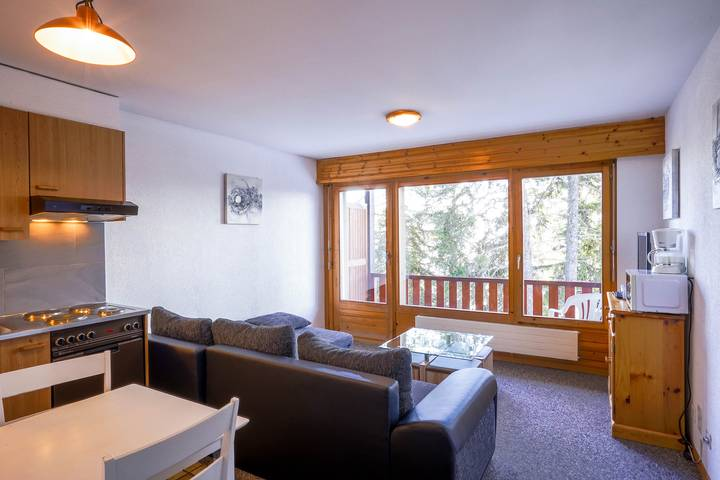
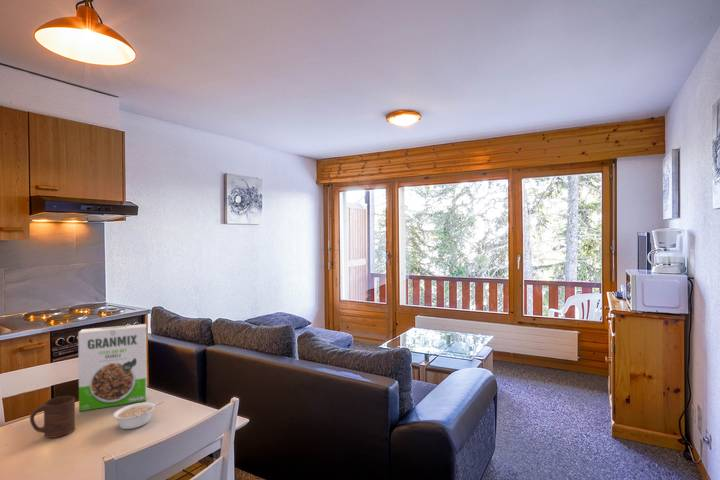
+ cup [29,395,76,439]
+ cereal box [77,323,148,412]
+ legume [112,400,165,430]
